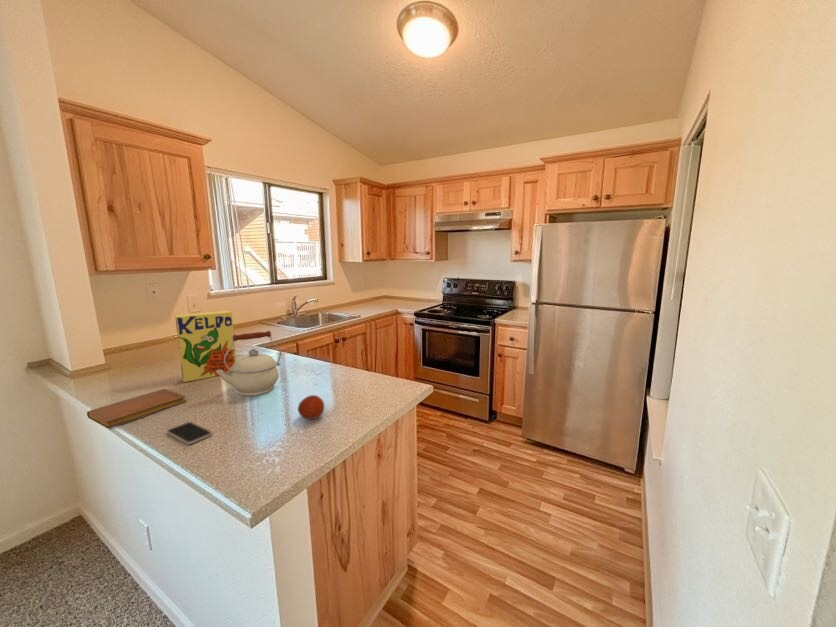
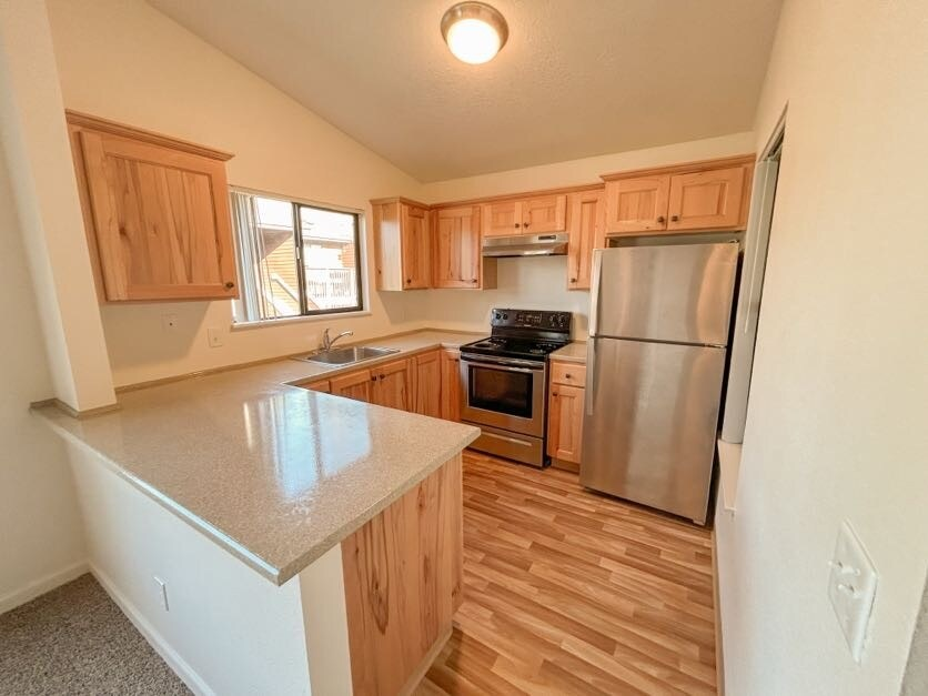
- kettle [216,330,282,397]
- notebook [86,388,187,429]
- smartphone [166,421,213,445]
- cereal box [174,310,237,383]
- fruit [297,394,325,420]
